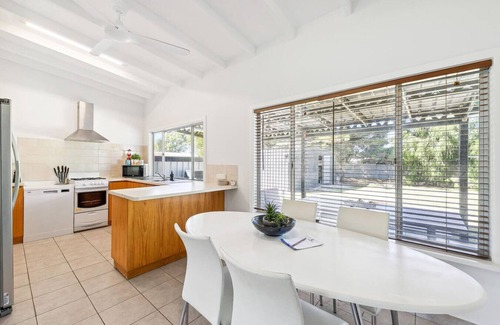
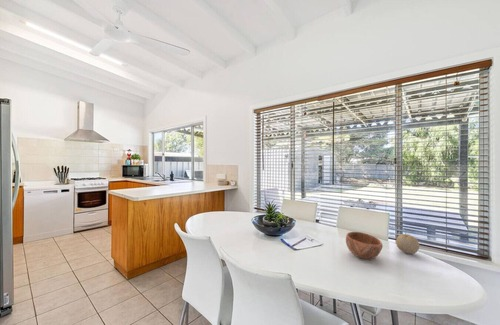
+ bowl [345,231,384,260]
+ fruit [395,233,420,255]
